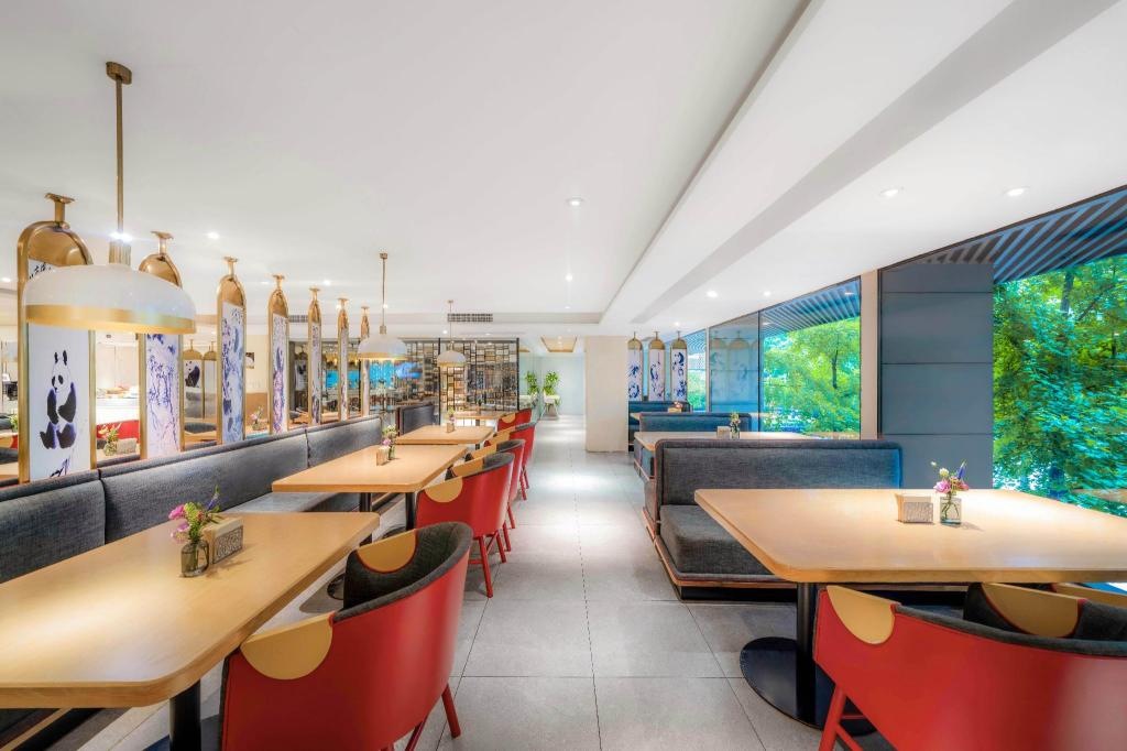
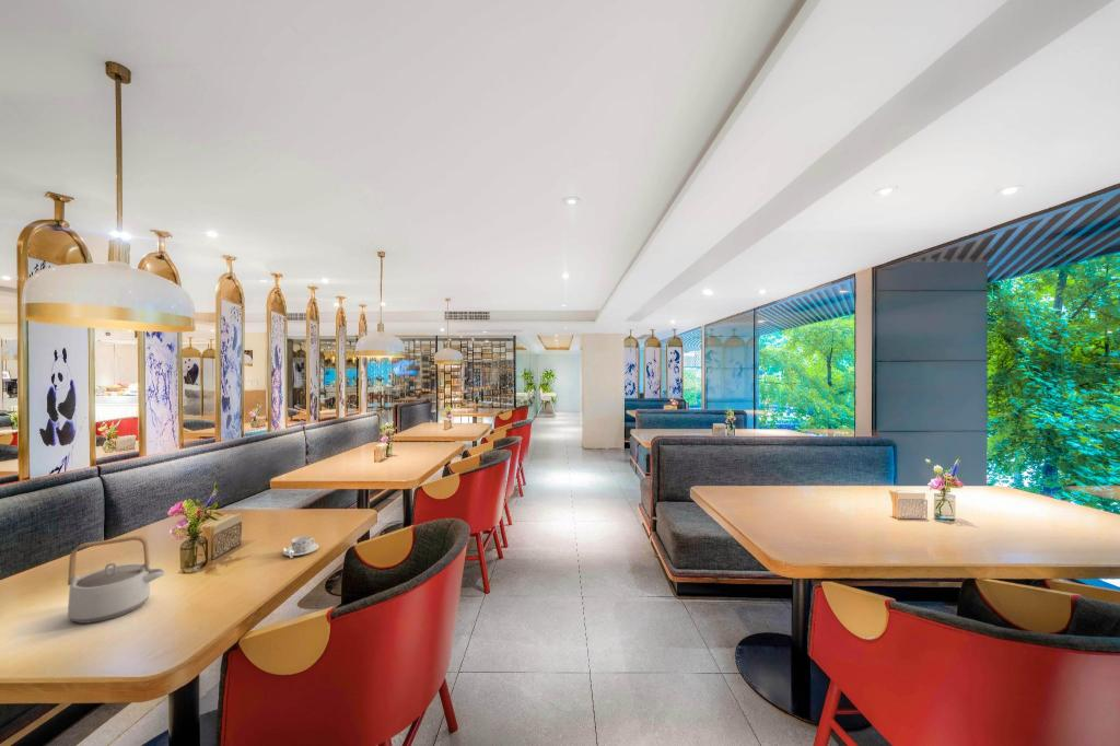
+ teapot [67,535,166,625]
+ teacup [282,535,319,559]
